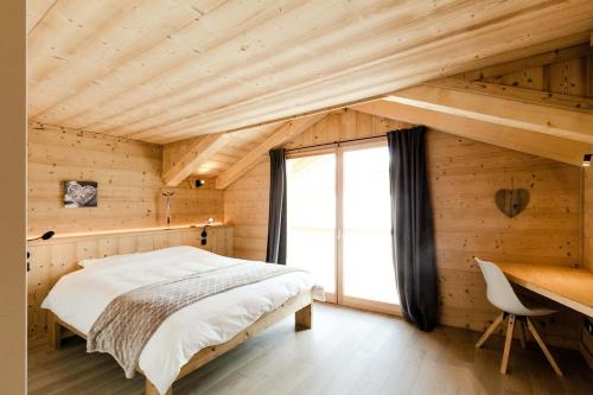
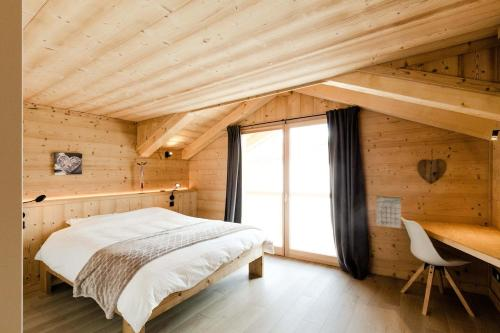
+ calendar [375,187,402,229]
